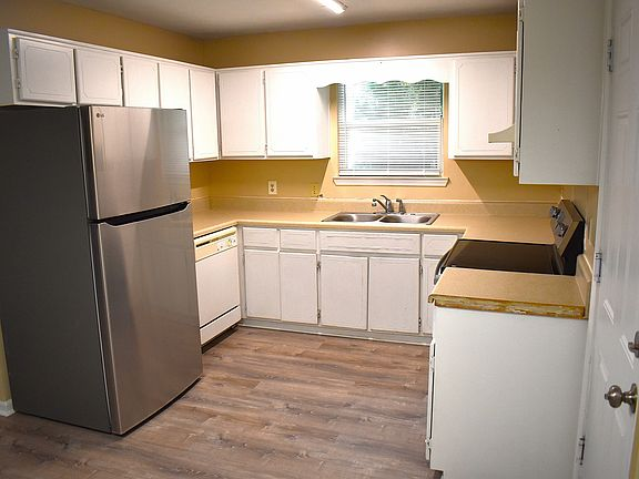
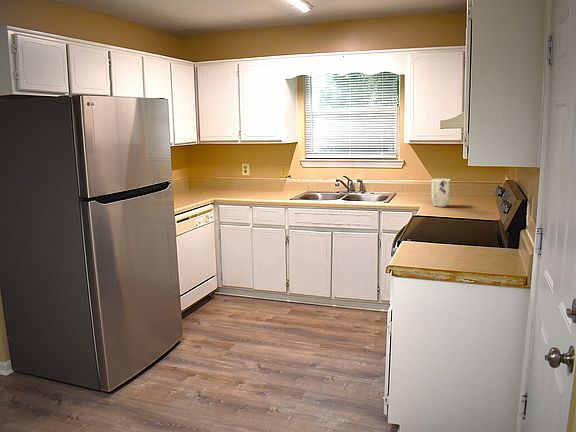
+ plant pot [431,178,452,208]
